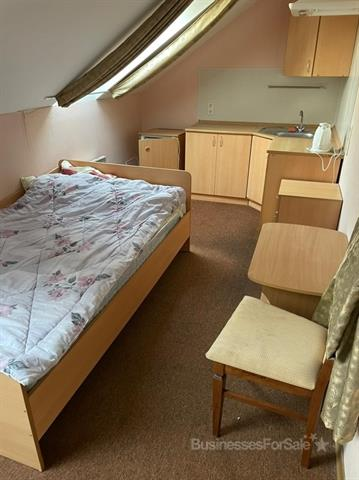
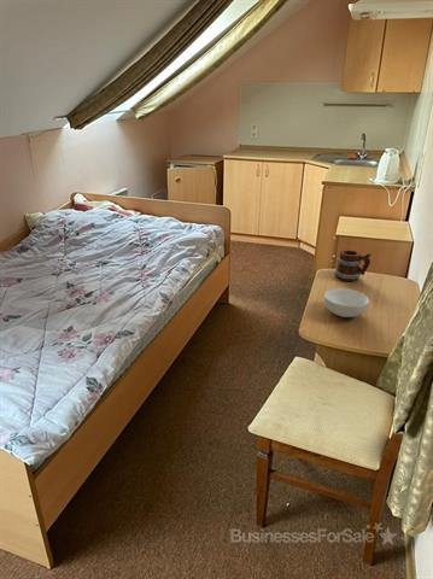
+ cereal bowl [323,287,370,318]
+ mug [333,248,373,282]
